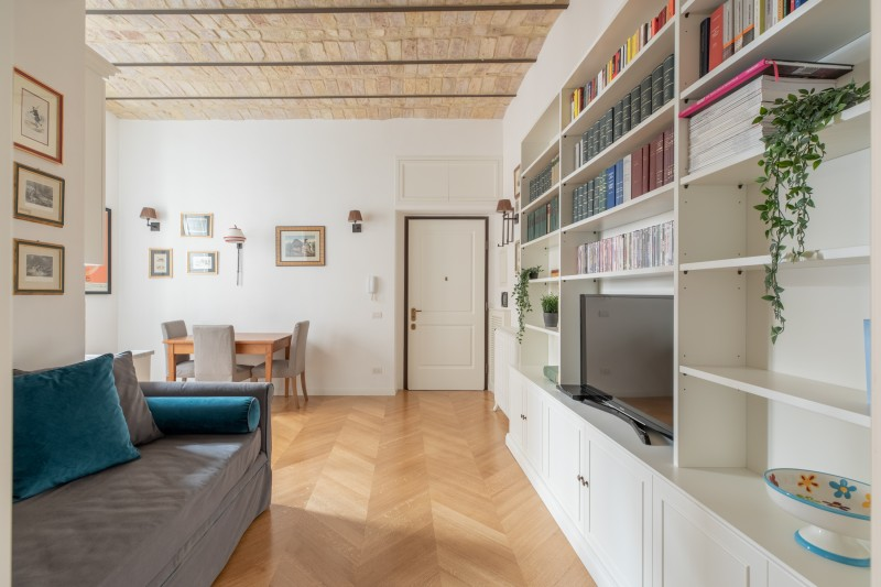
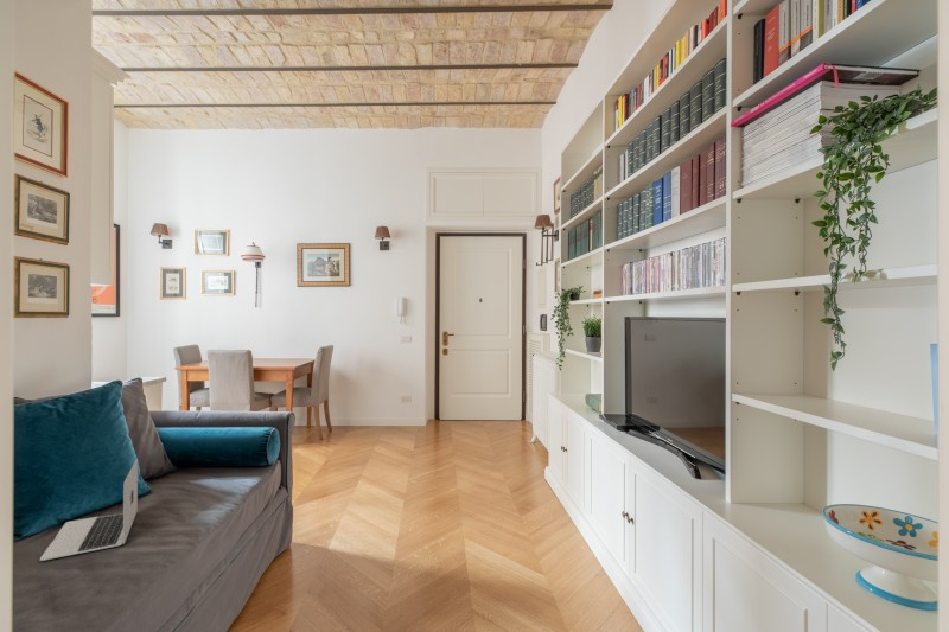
+ laptop [39,458,139,562]
